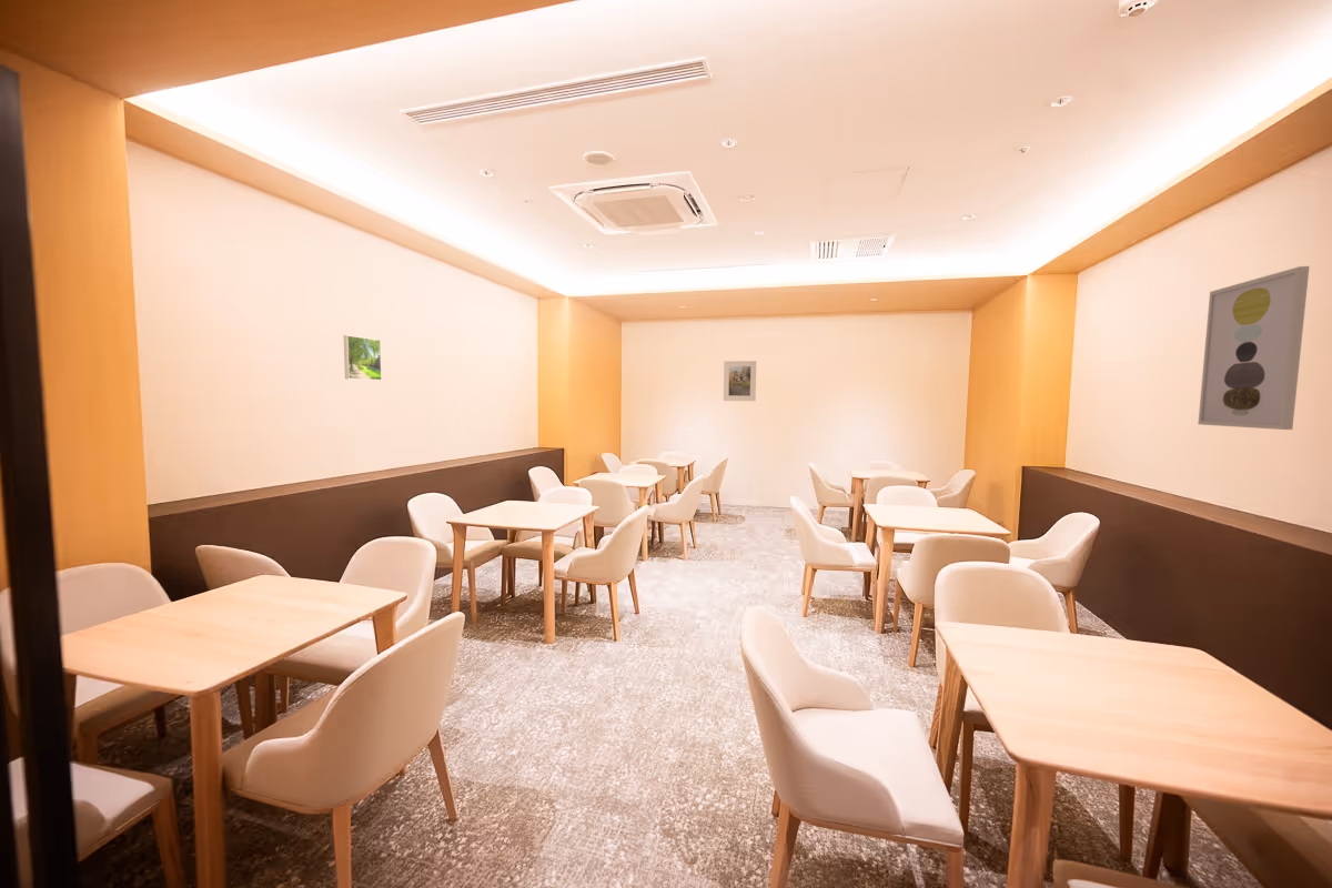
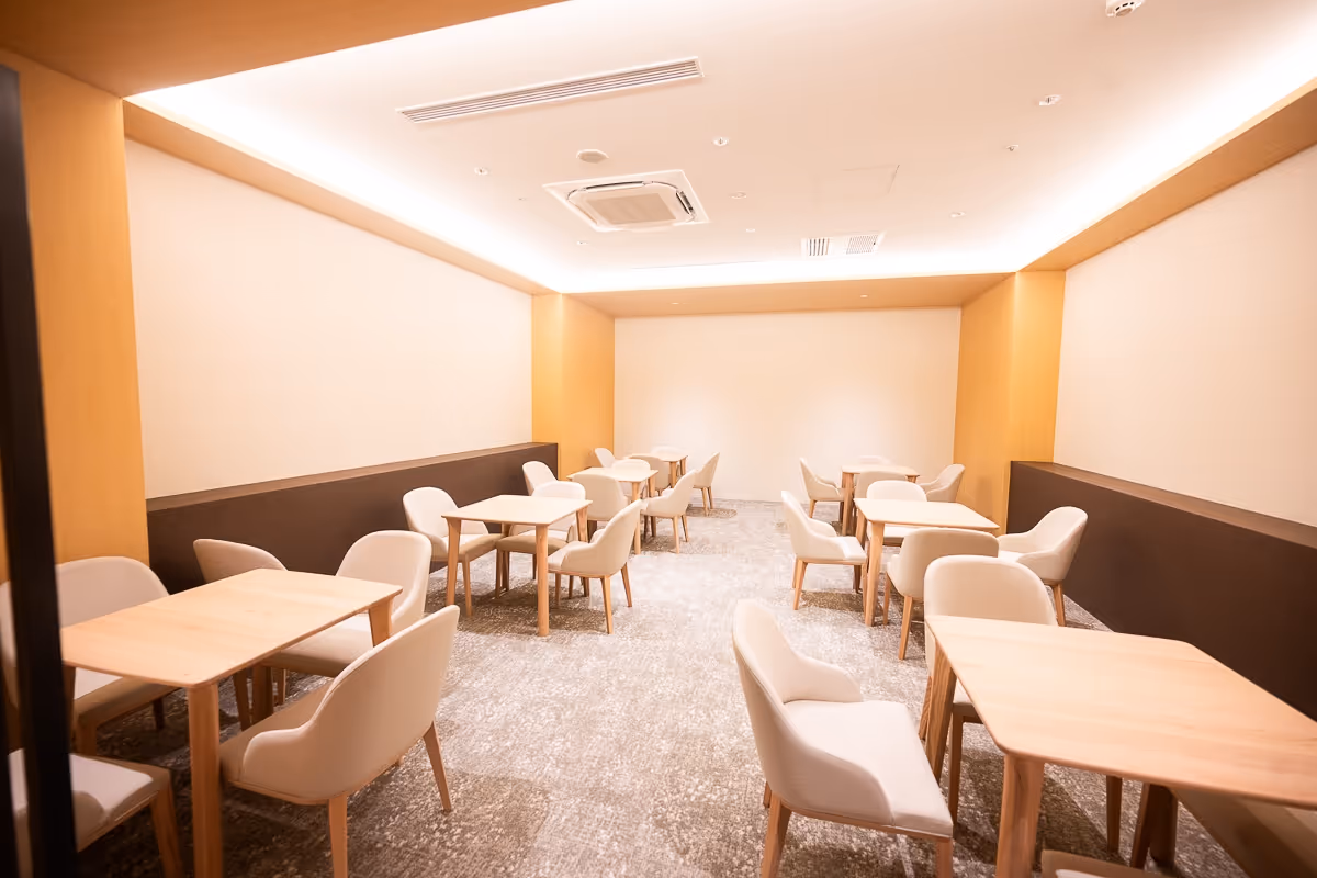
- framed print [723,360,757,402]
- wall art [1197,265,1311,431]
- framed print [343,334,383,382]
